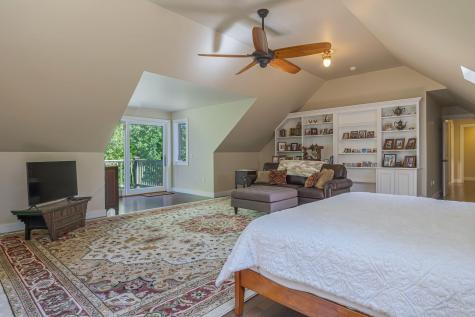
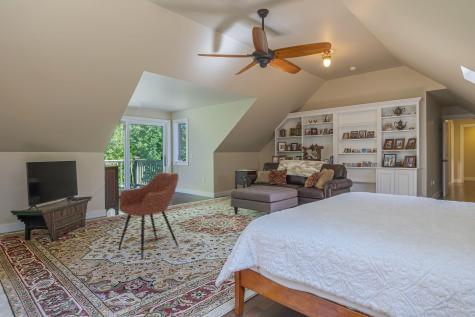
+ armchair [117,171,179,259]
